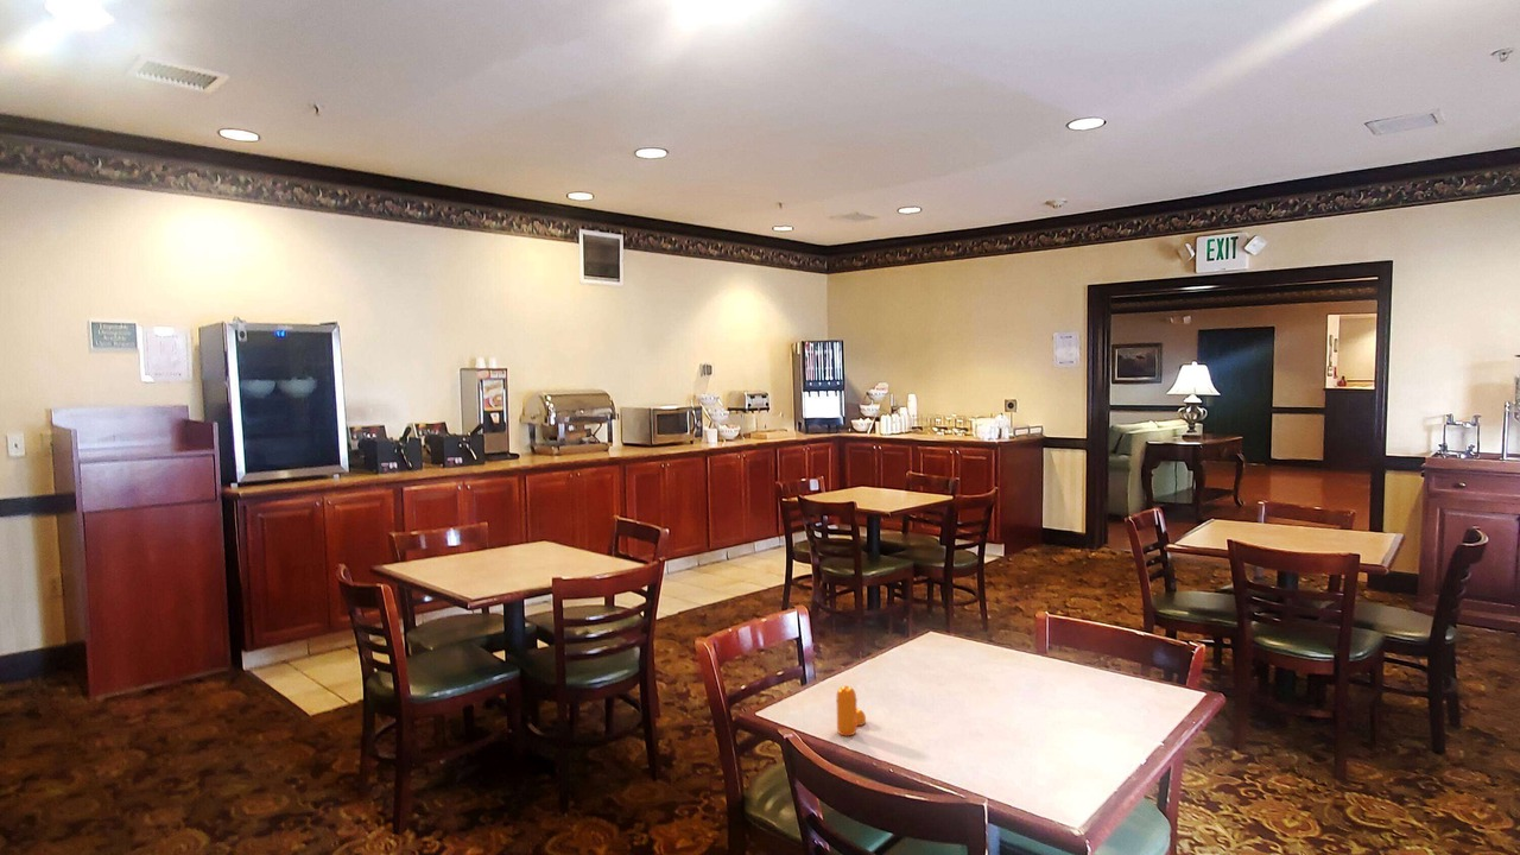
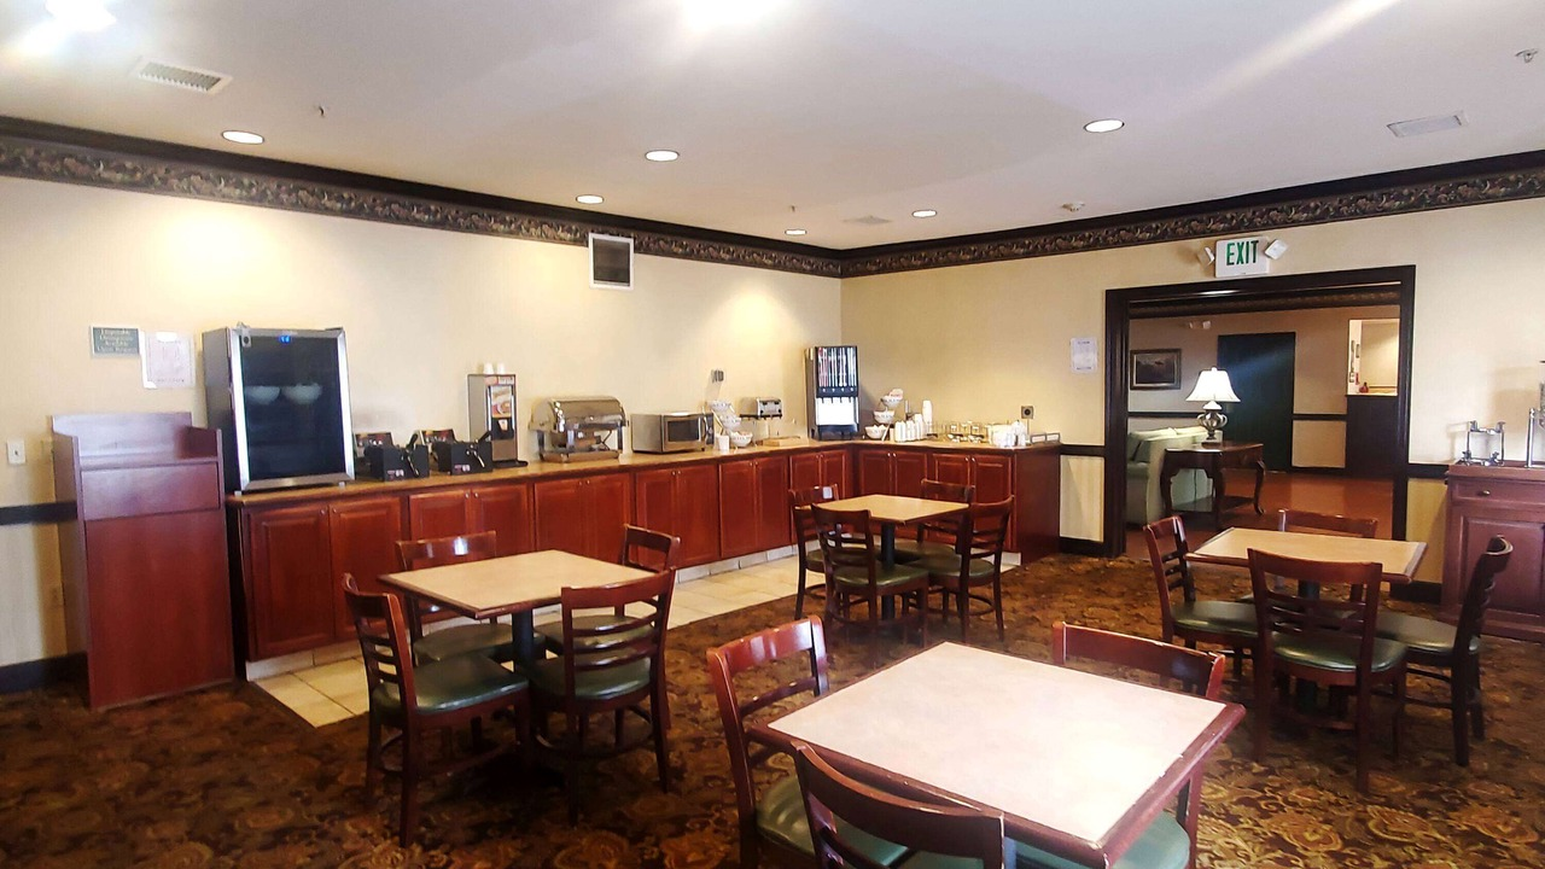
- pepper shaker [836,685,867,736]
